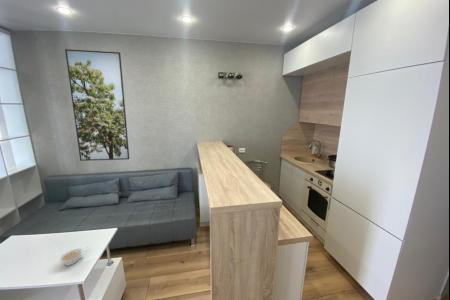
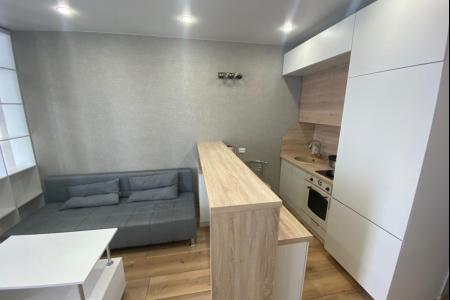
- legume [58,247,88,267]
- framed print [64,48,130,162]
